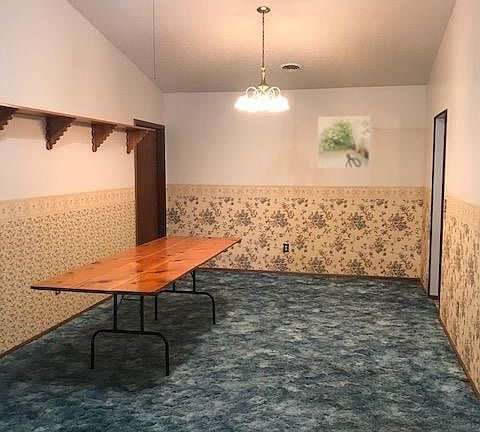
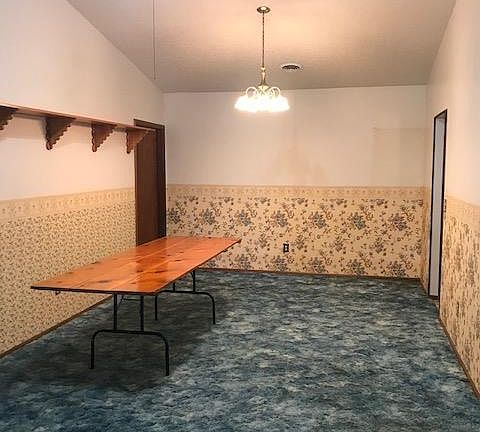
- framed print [316,115,371,169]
